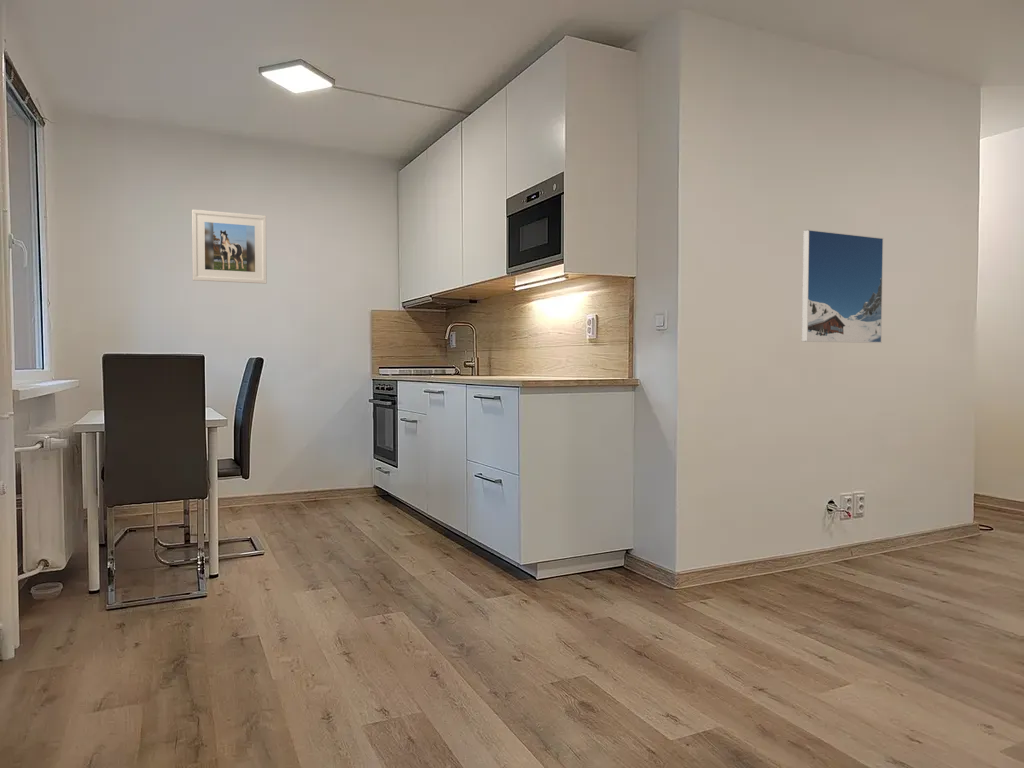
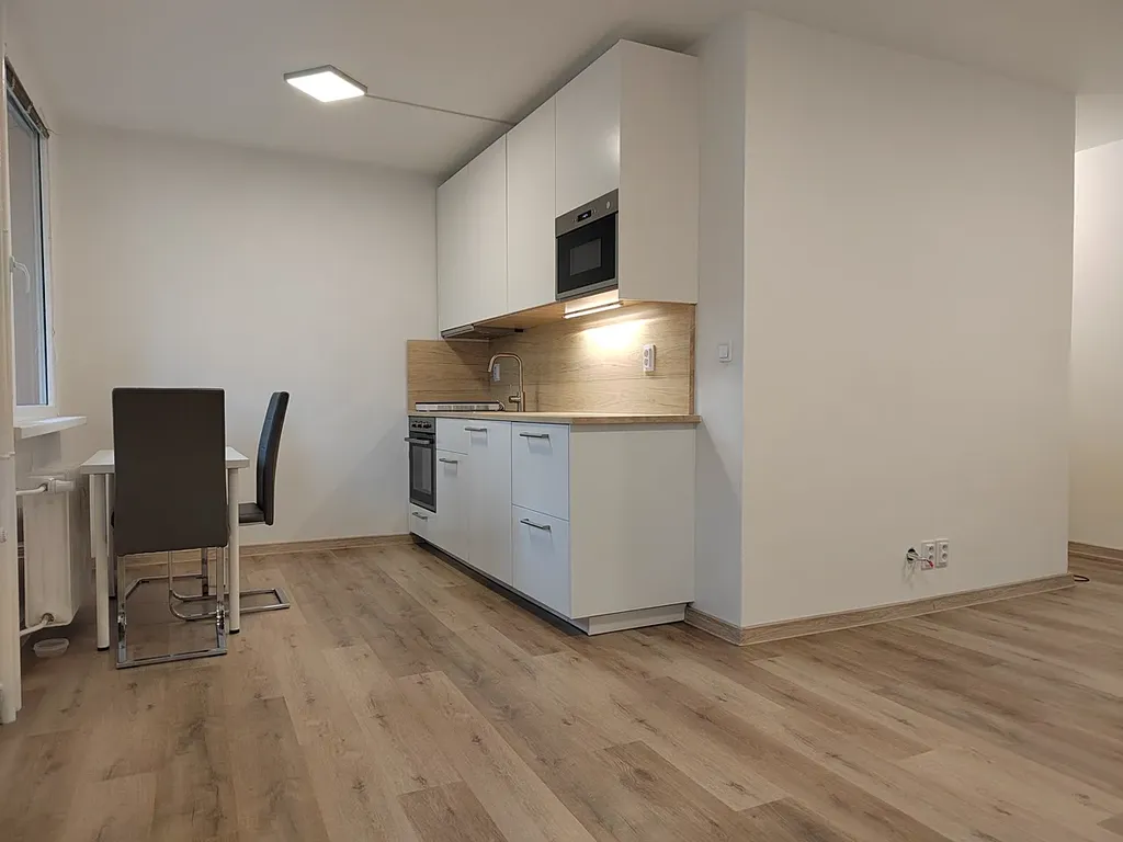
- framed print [801,229,884,344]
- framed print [191,209,268,285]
